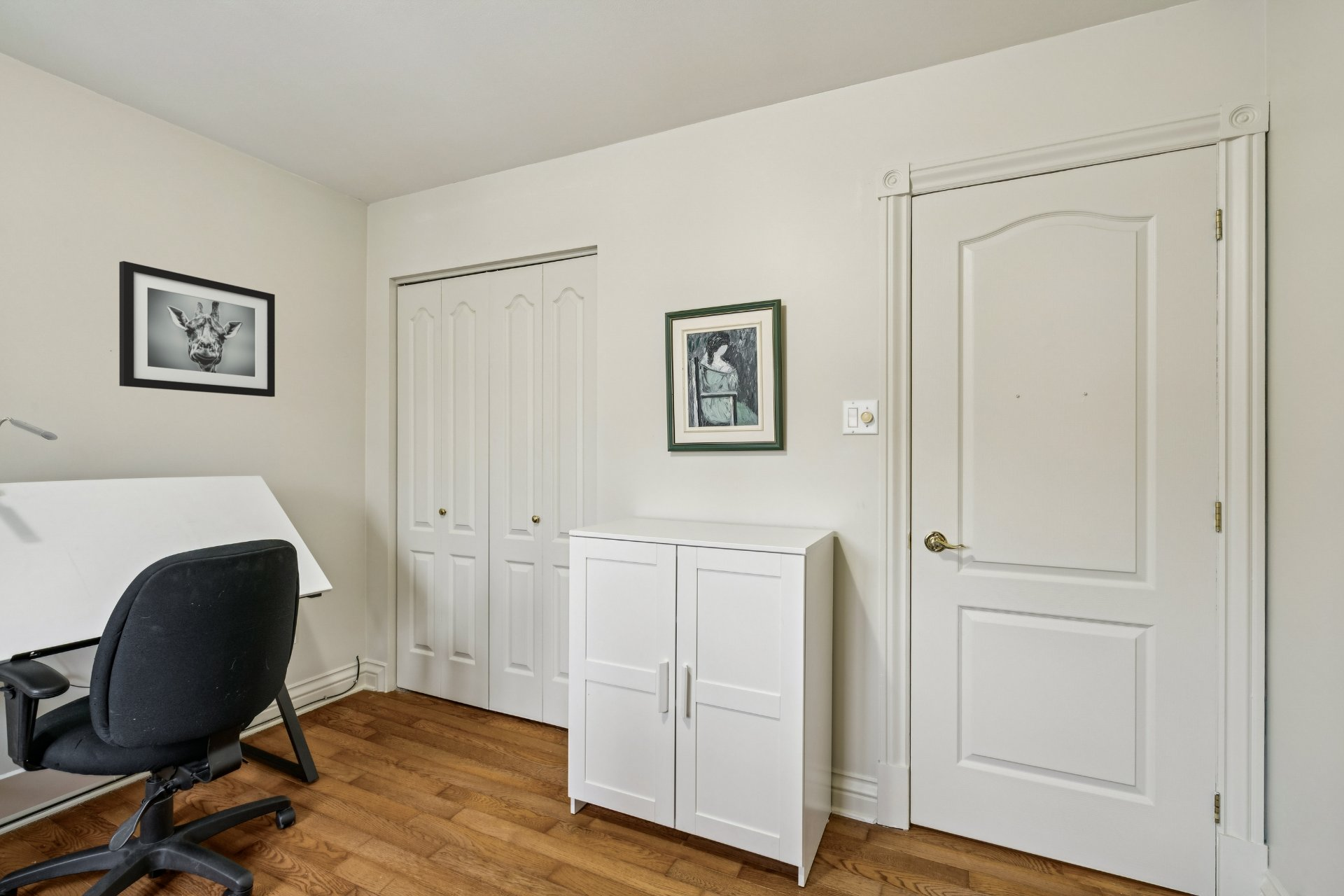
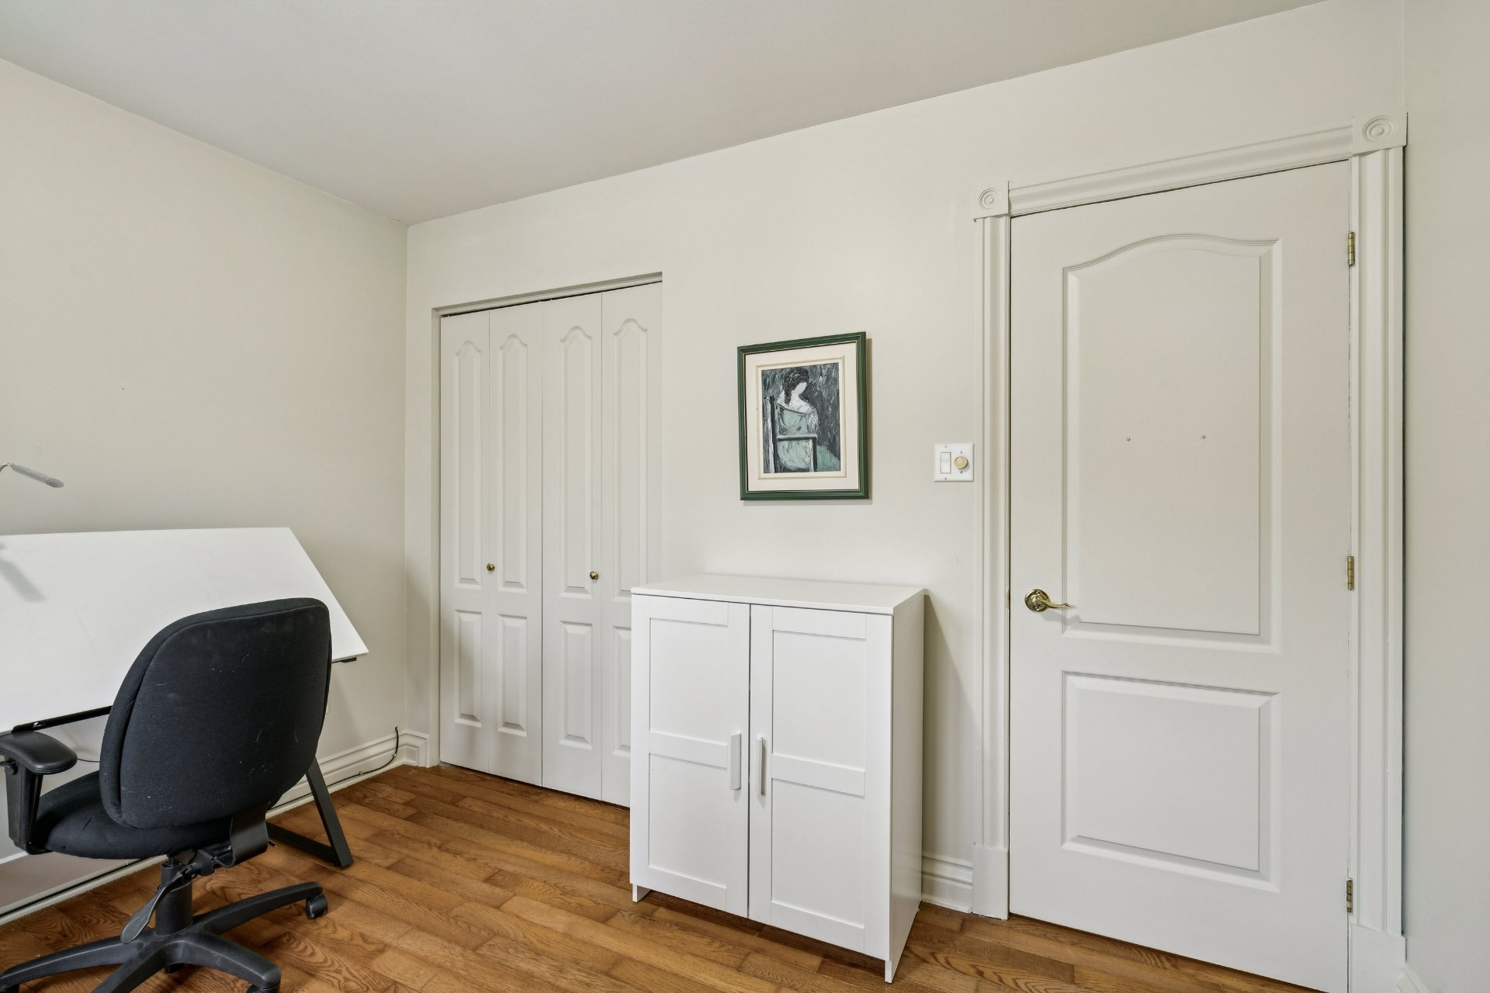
- wall art [118,260,276,398]
